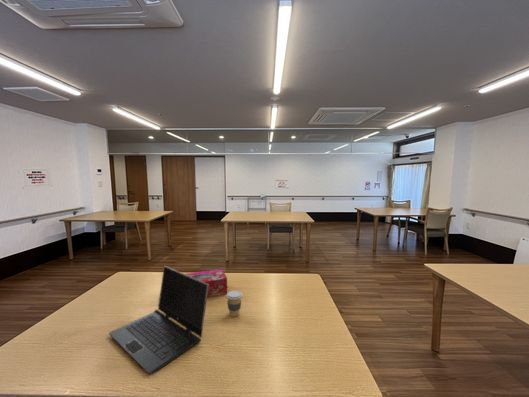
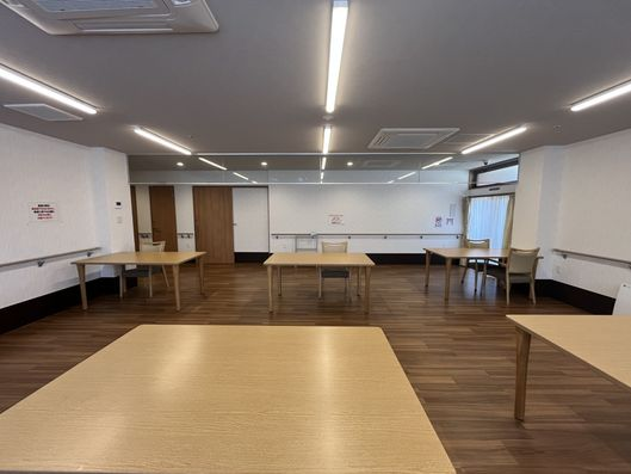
- laptop computer [108,265,209,375]
- tissue box [185,268,228,298]
- coffee cup [225,289,243,318]
